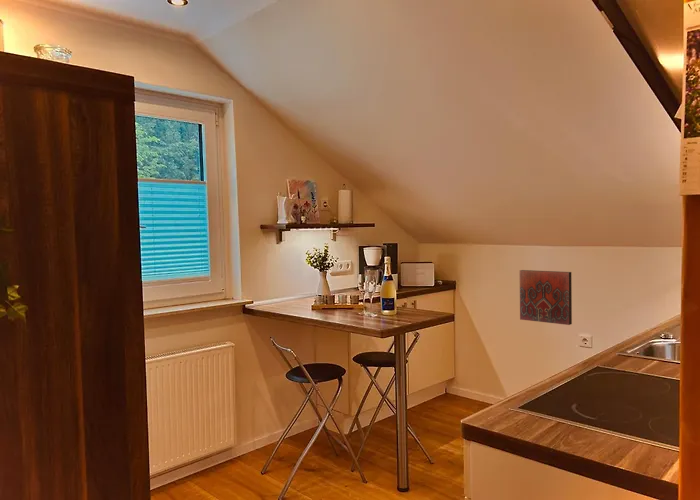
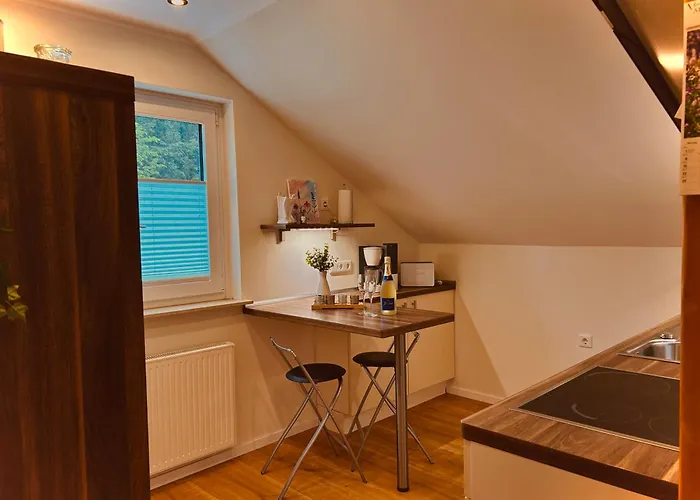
- decorative tile [519,269,573,326]
